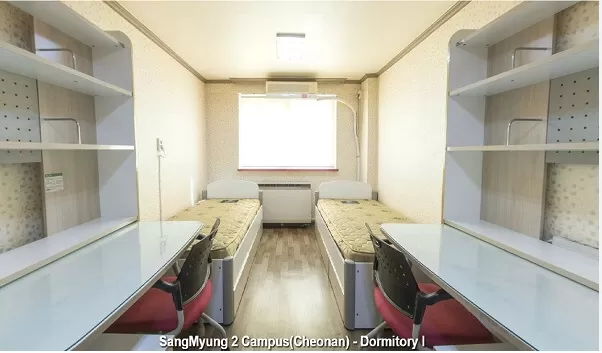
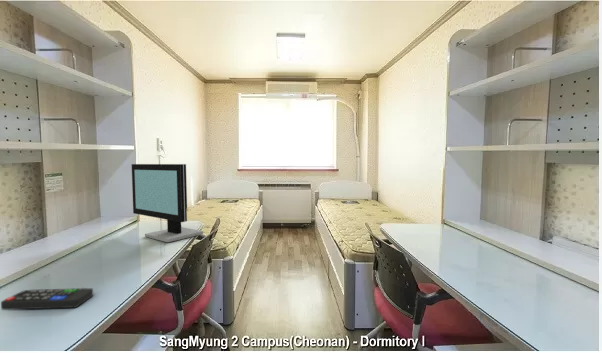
+ computer monitor [131,163,204,243]
+ remote control [0,287,94,311]
